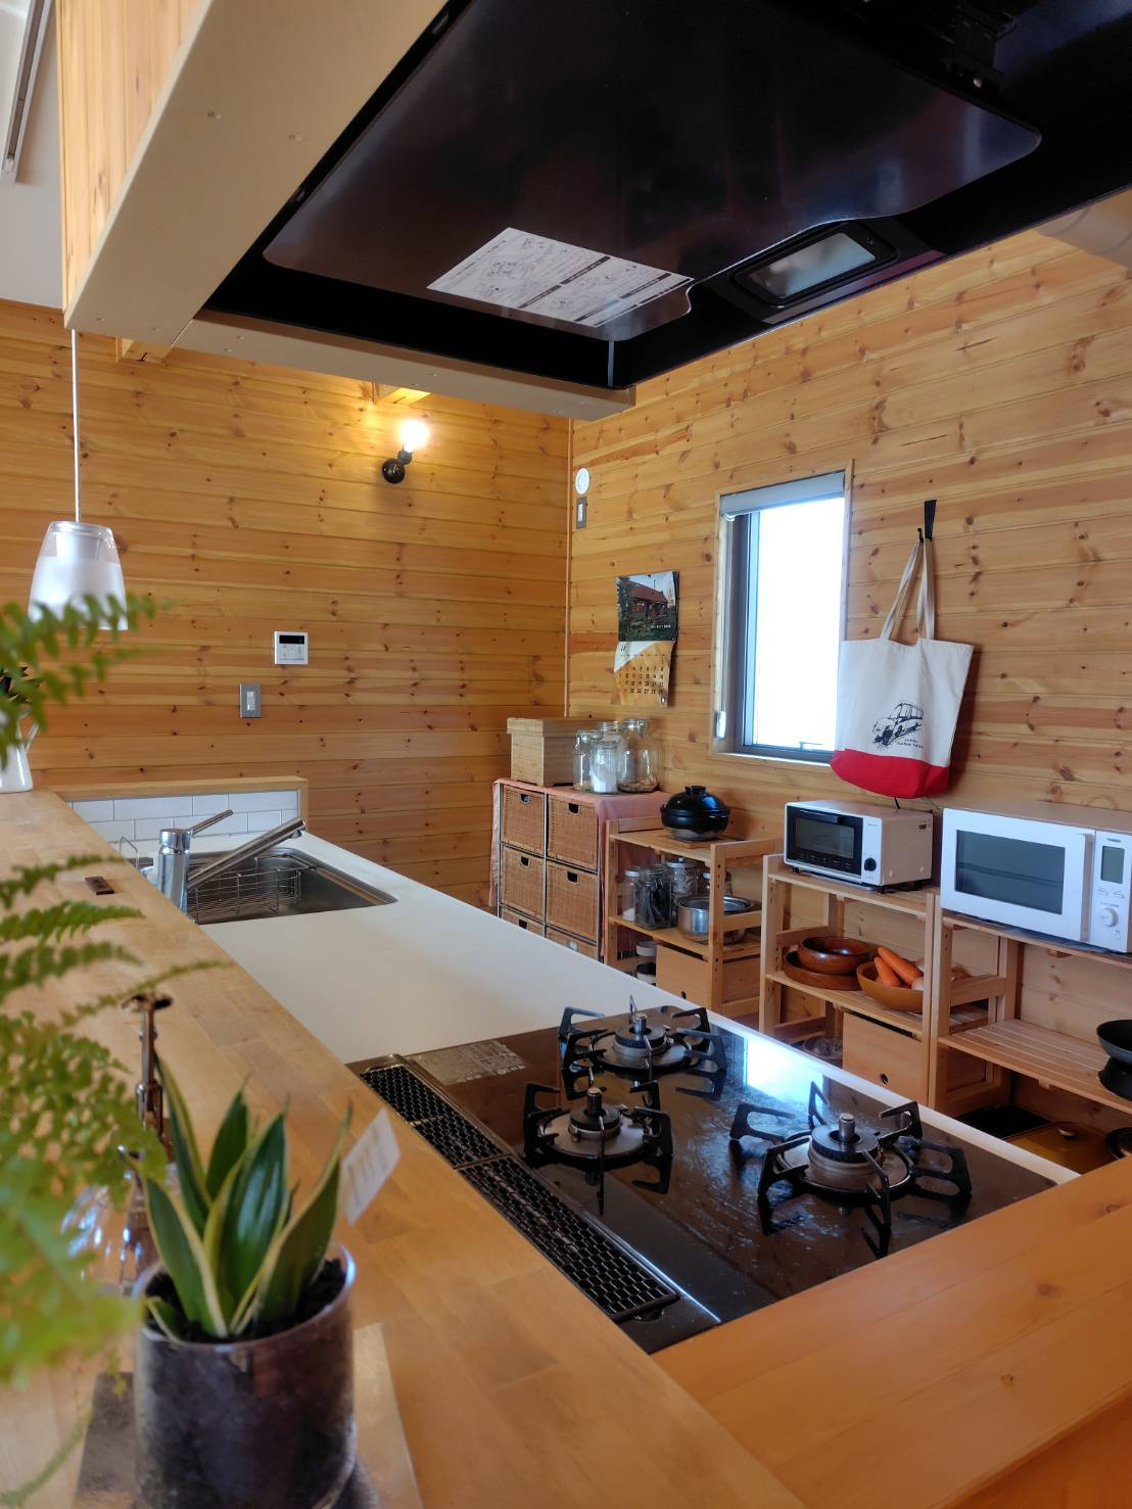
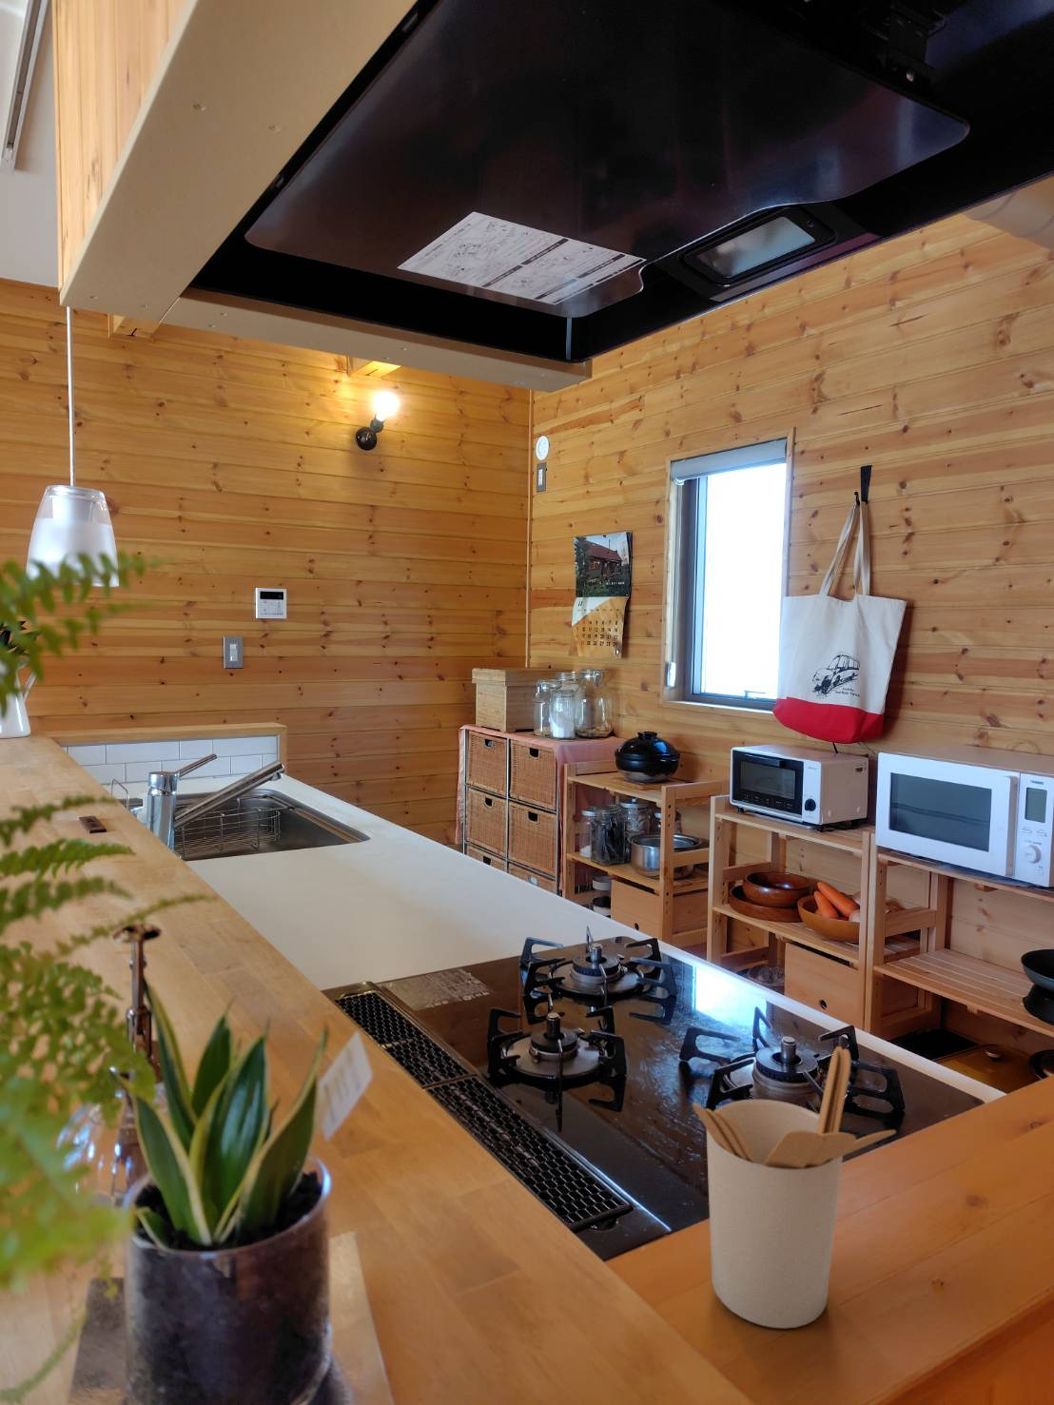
+ utensil holder [692,1045,897,1330]
